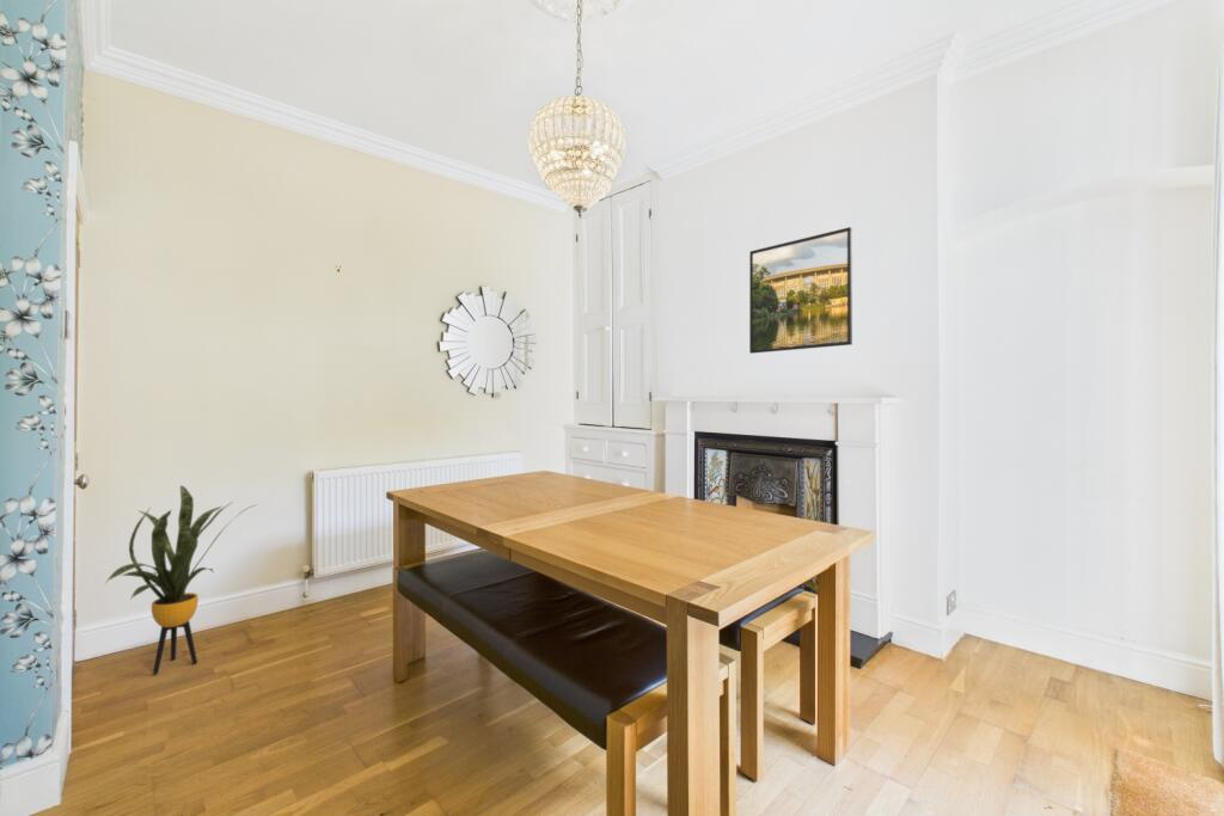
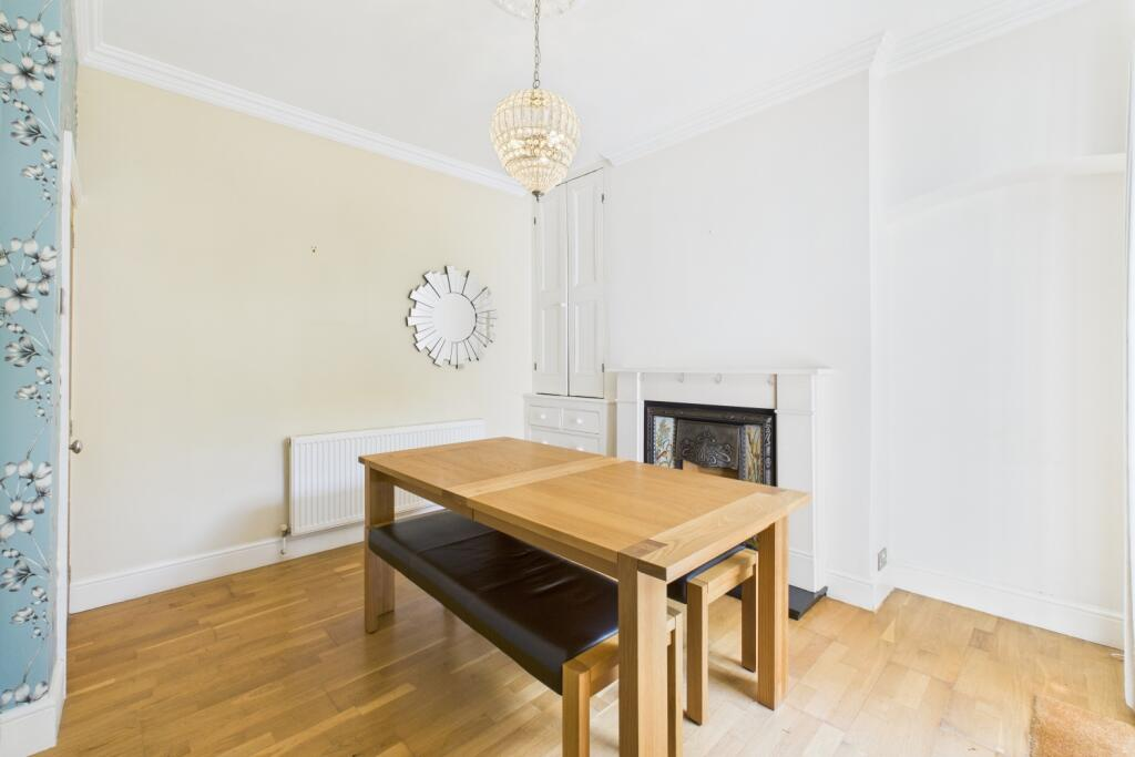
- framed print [748,226,853,355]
- house plant [105,484,259,675]
